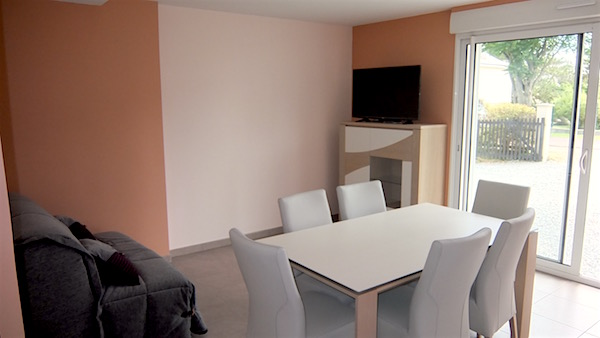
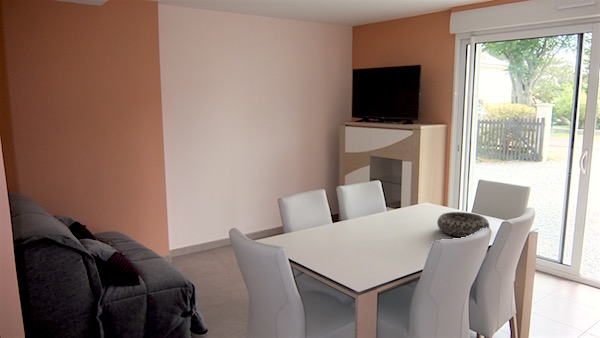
+ decorative bowl [436,211,490,238]
